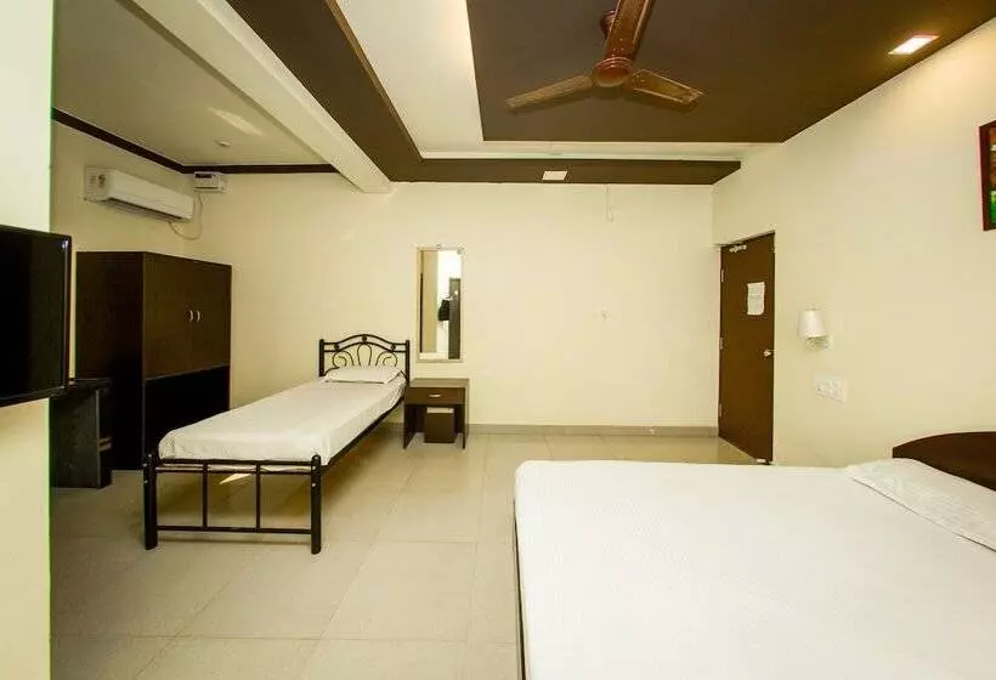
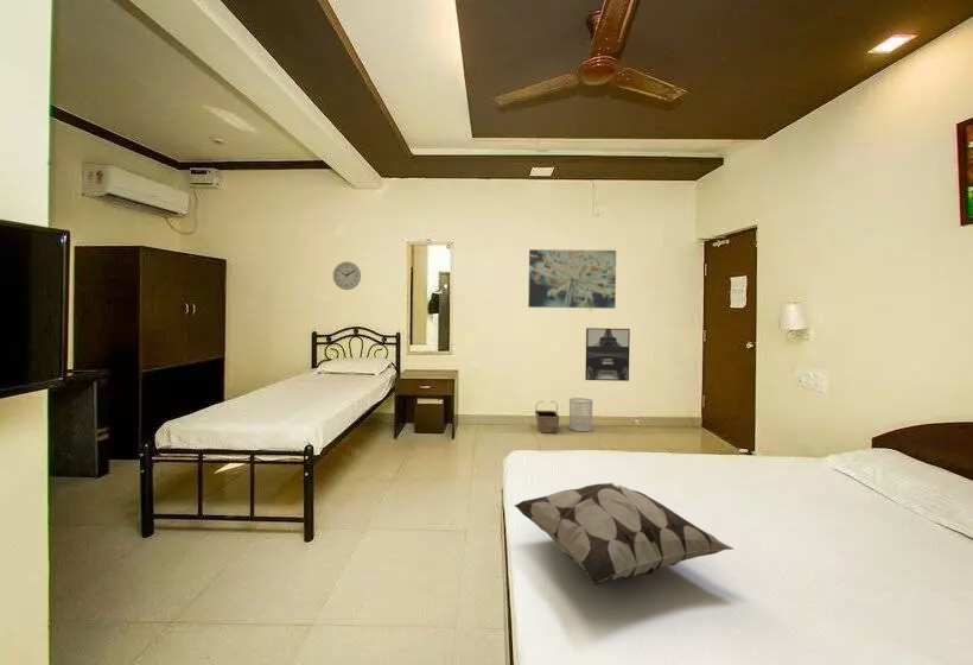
+ wall clock [332,260,362,291]
+ wastebasket [567,397,594,432]
+ wall art [584,327,631,382]
+ basket [534,400,561,433]
+ decorative pillow [513,482,734,587]
+ wall art [527,248,617,310]
